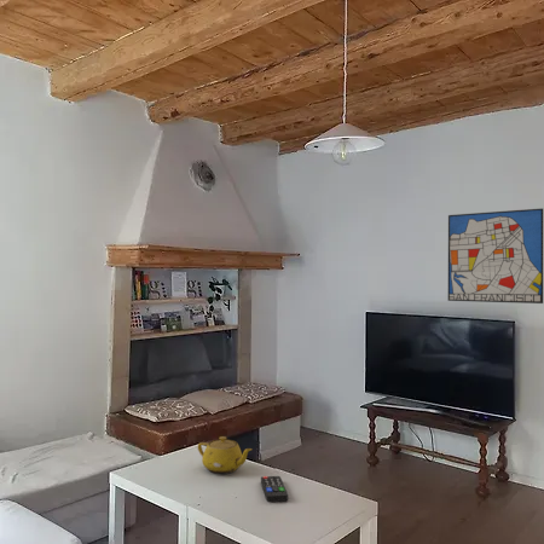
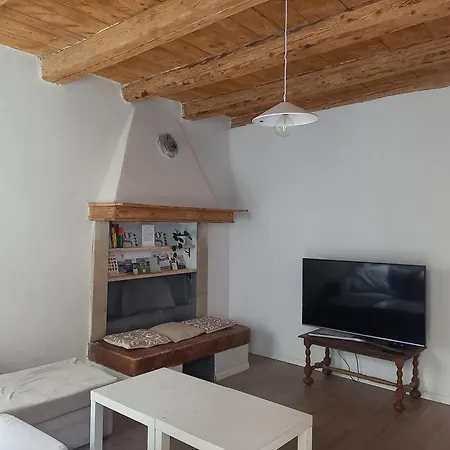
- wall art [447,207,544,305]
- teapot [197,435,253,475]
- remote control [260,475,289,503]
